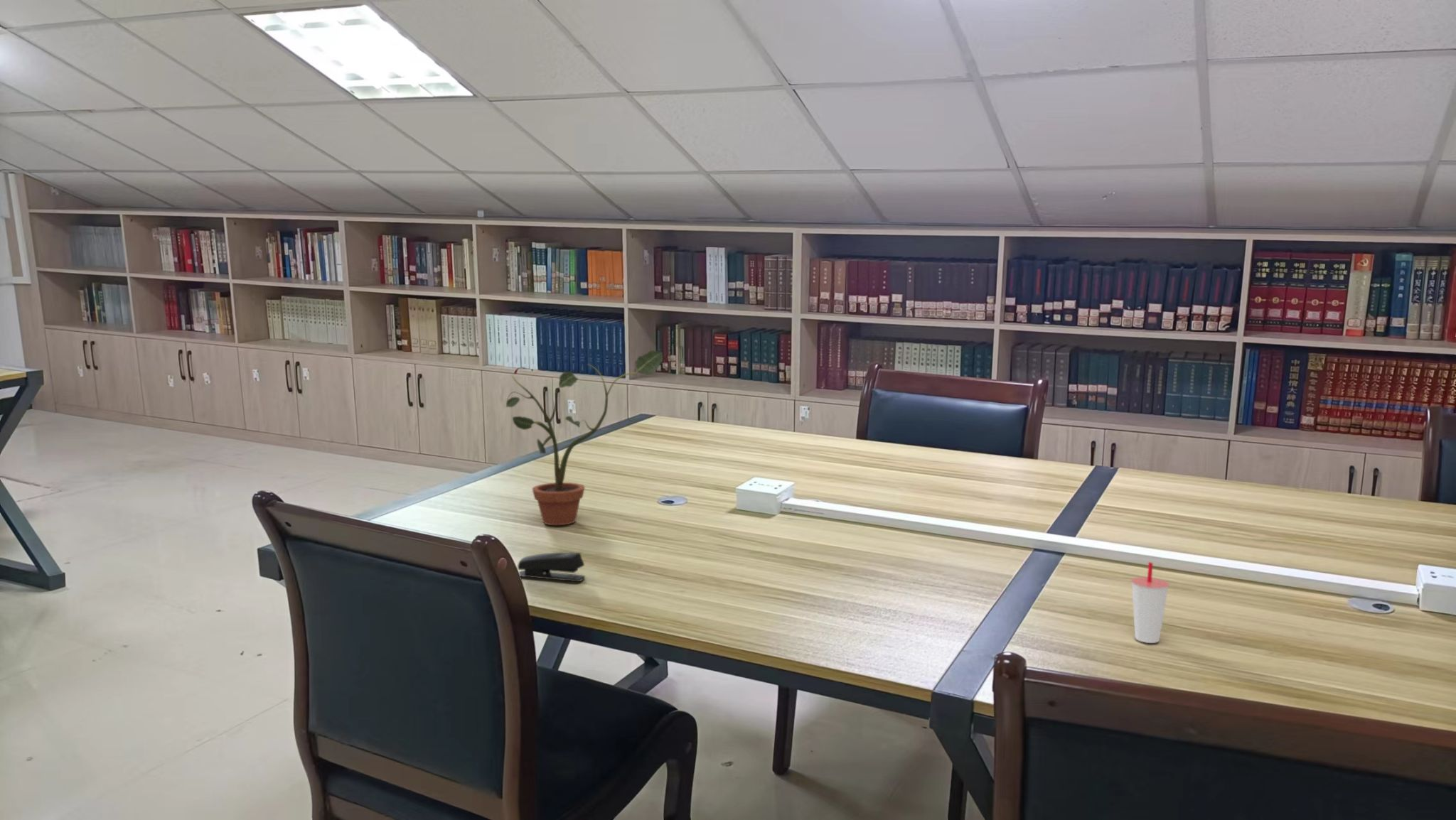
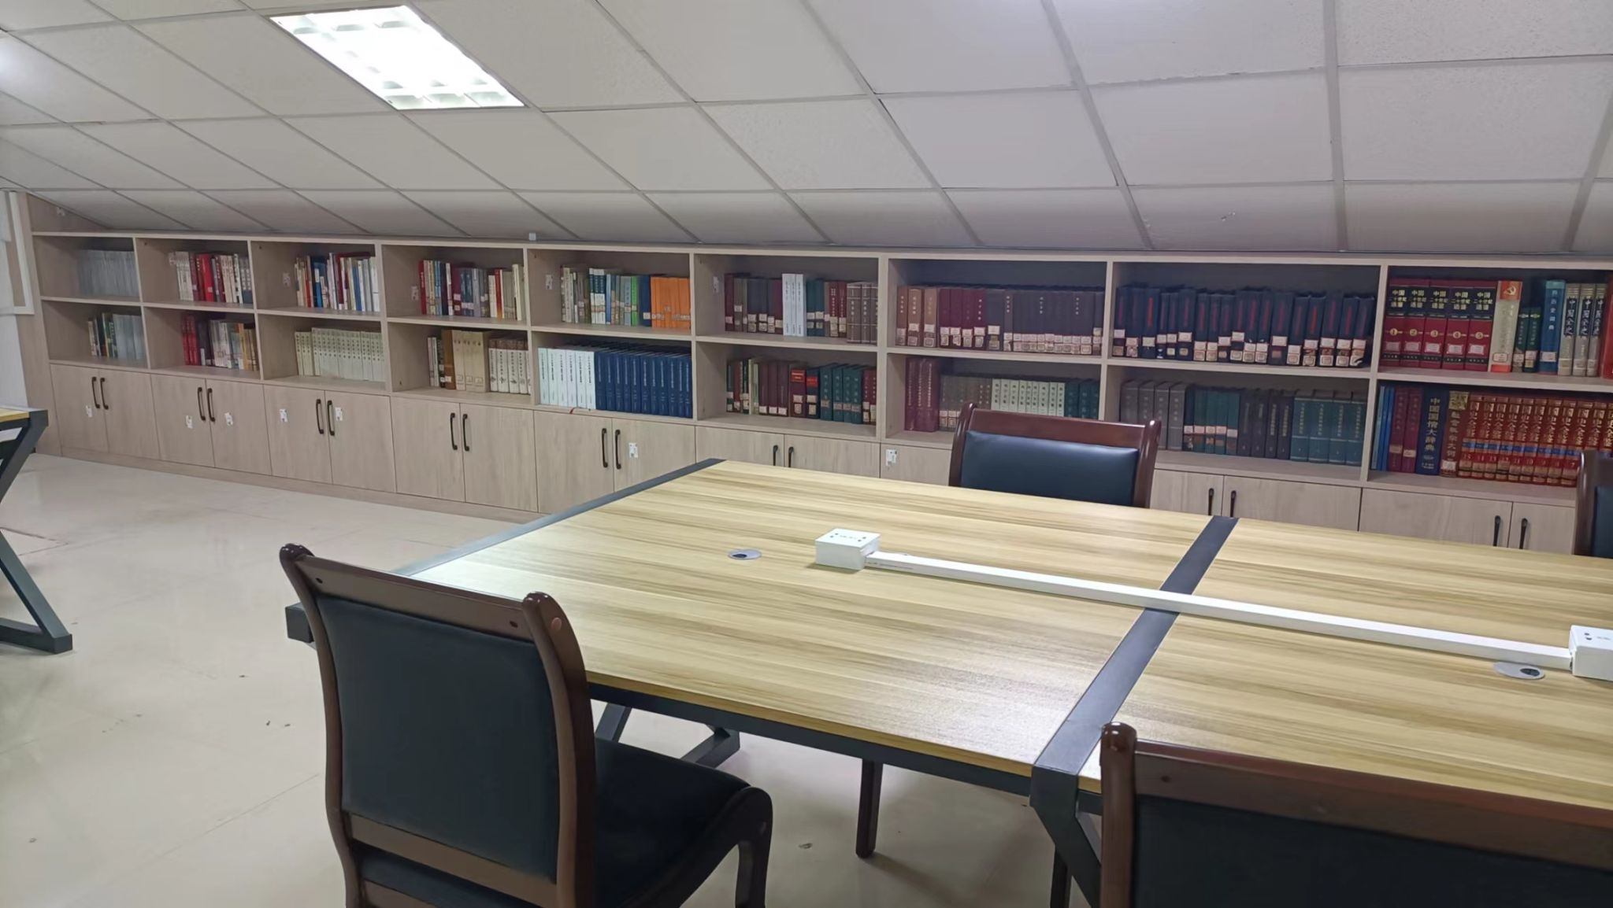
- stapler [517,552,586,582]
- potted plant [505,350,664,526]
- cup [1130,561,1170,644]
